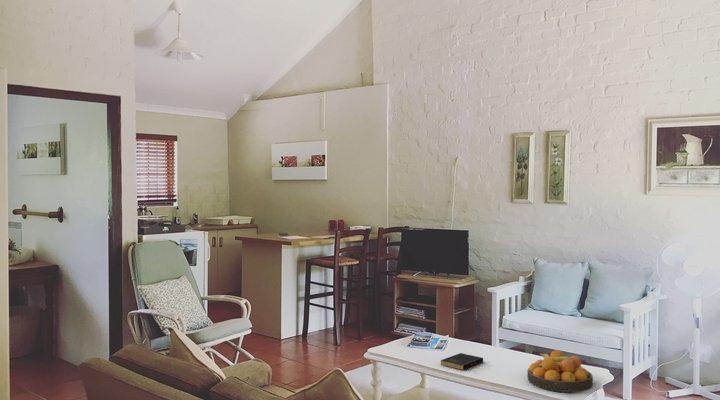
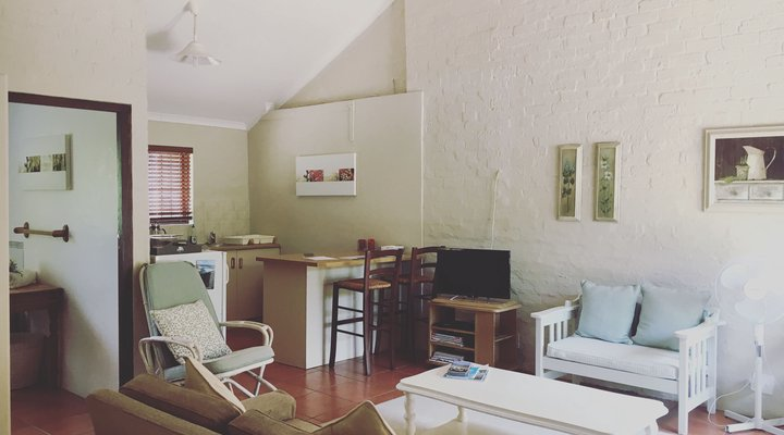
- fruit bowl [526,349,594,393]
- book [440,352,484,371]
